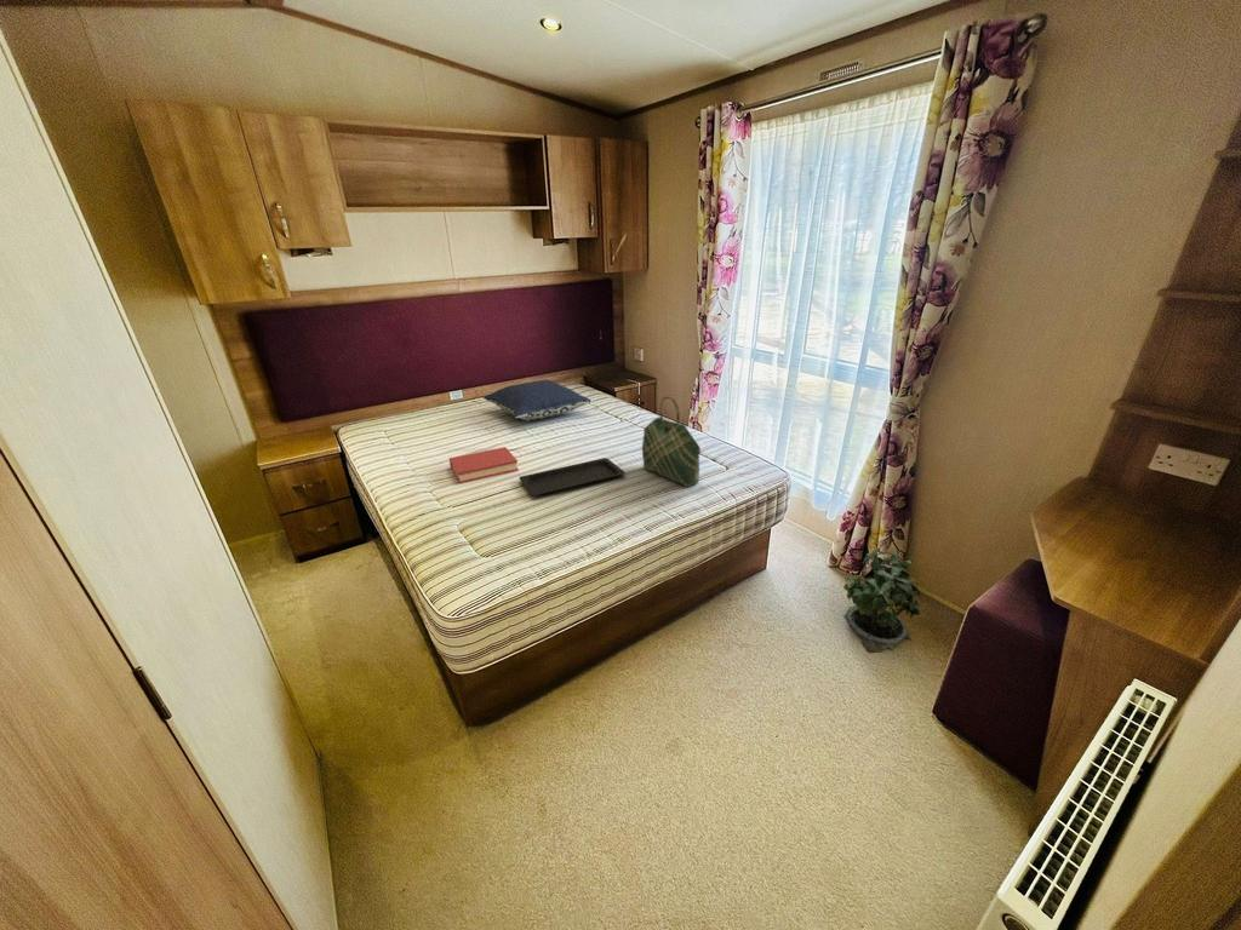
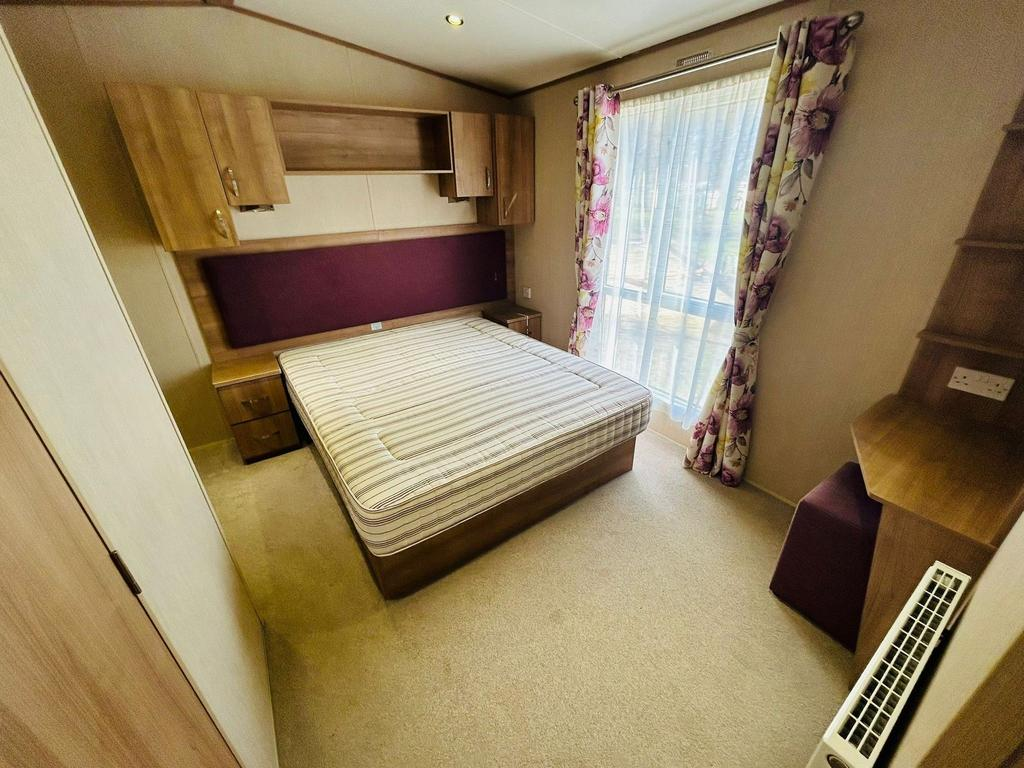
- pillow [482,379,593,421]
- potted plant [842,546,922,654]
- tote bag [641,396,702,488]
- hardback book [448,446,520,484]
- serving tray [517,457,627,496]
